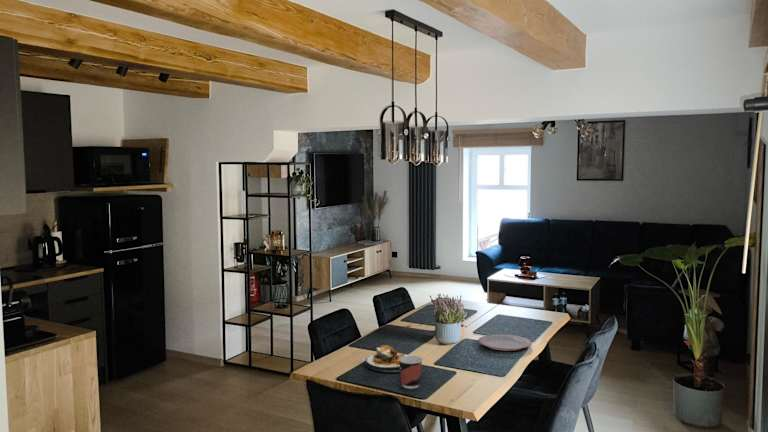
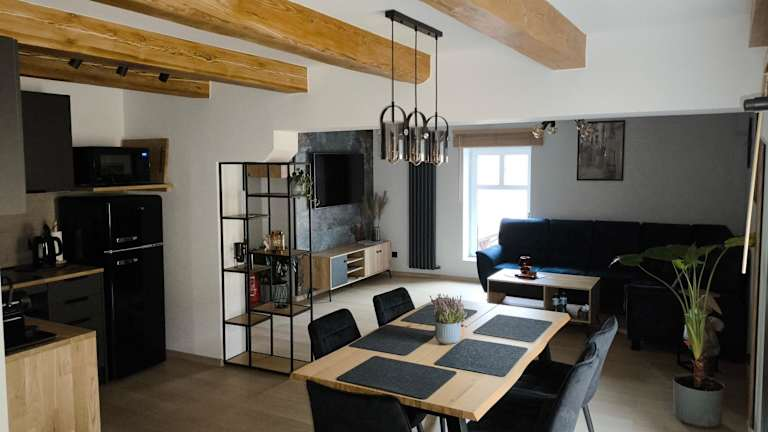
- plate [477,333,532,352]
- cup [399,355,424,390]
- plate [364,344,410,373]
